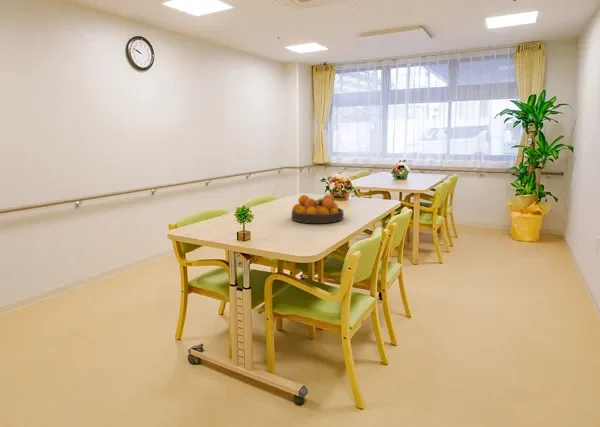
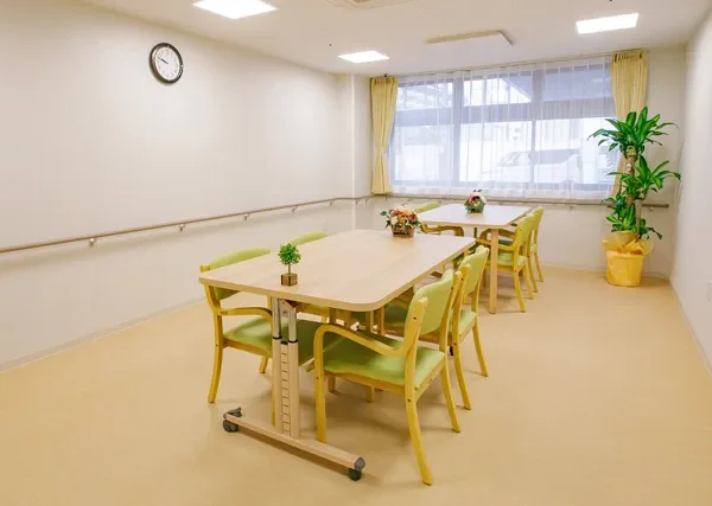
- fruit bowl [291,193,345,224]
